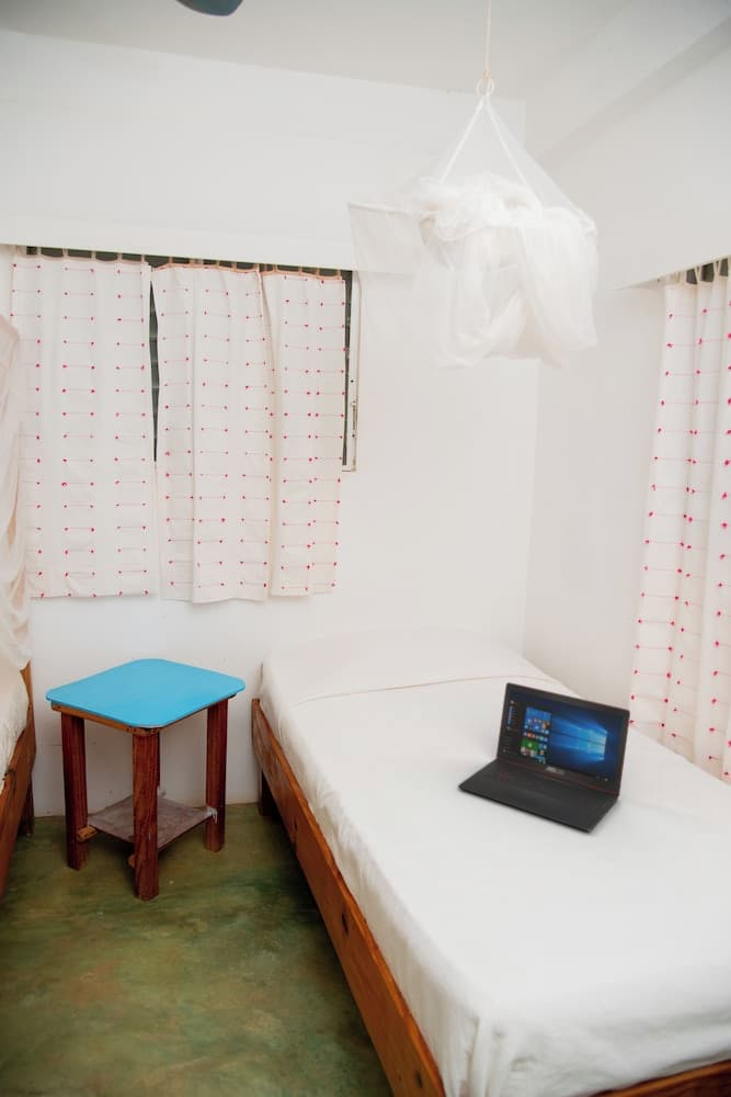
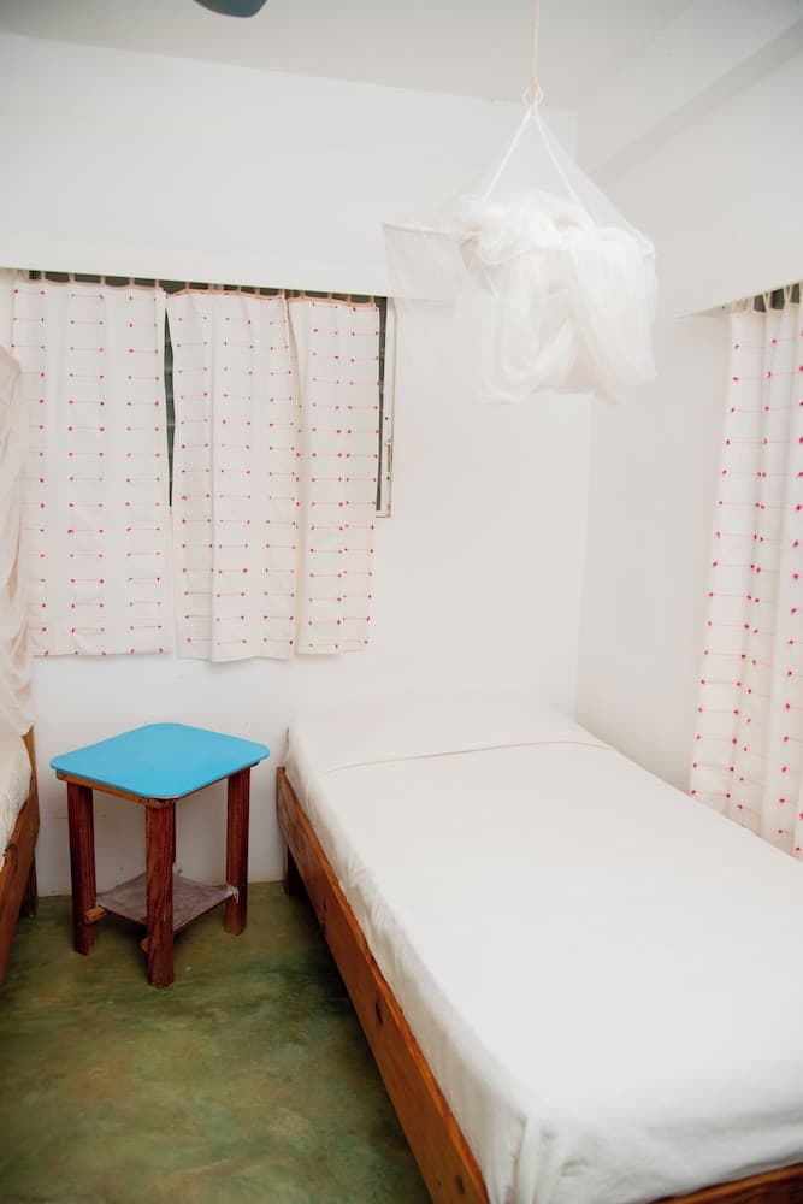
- laptop [457,681,631,833]
